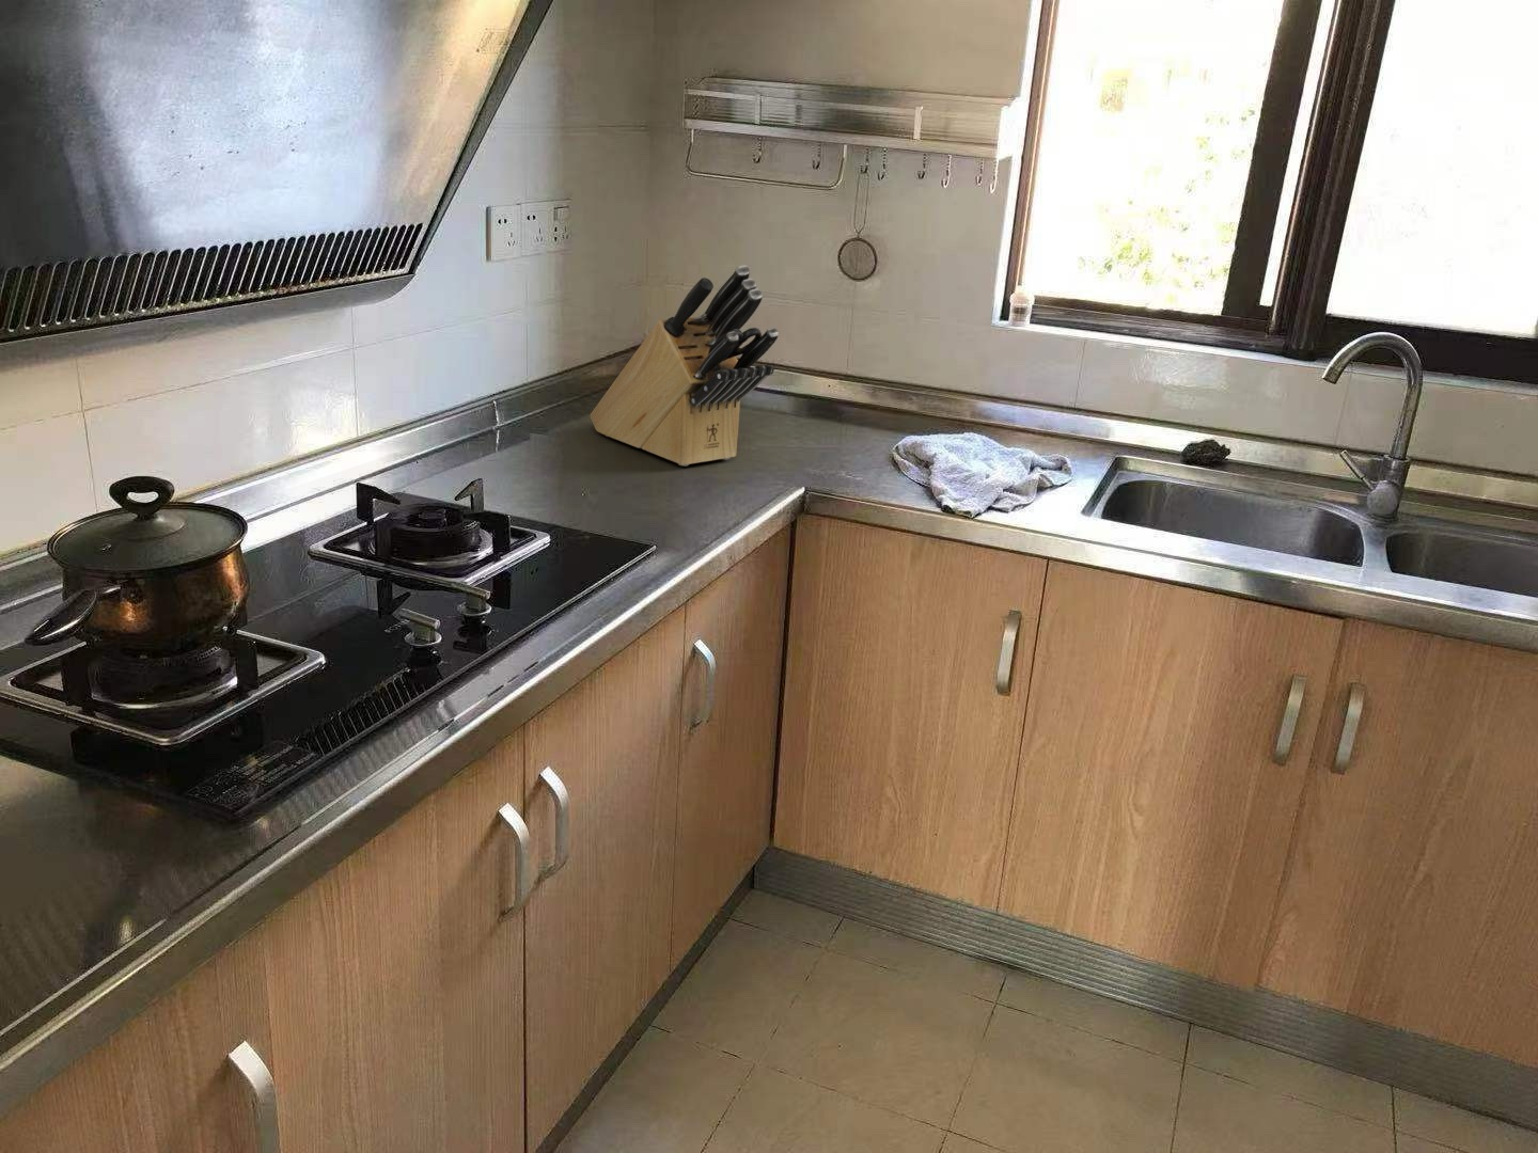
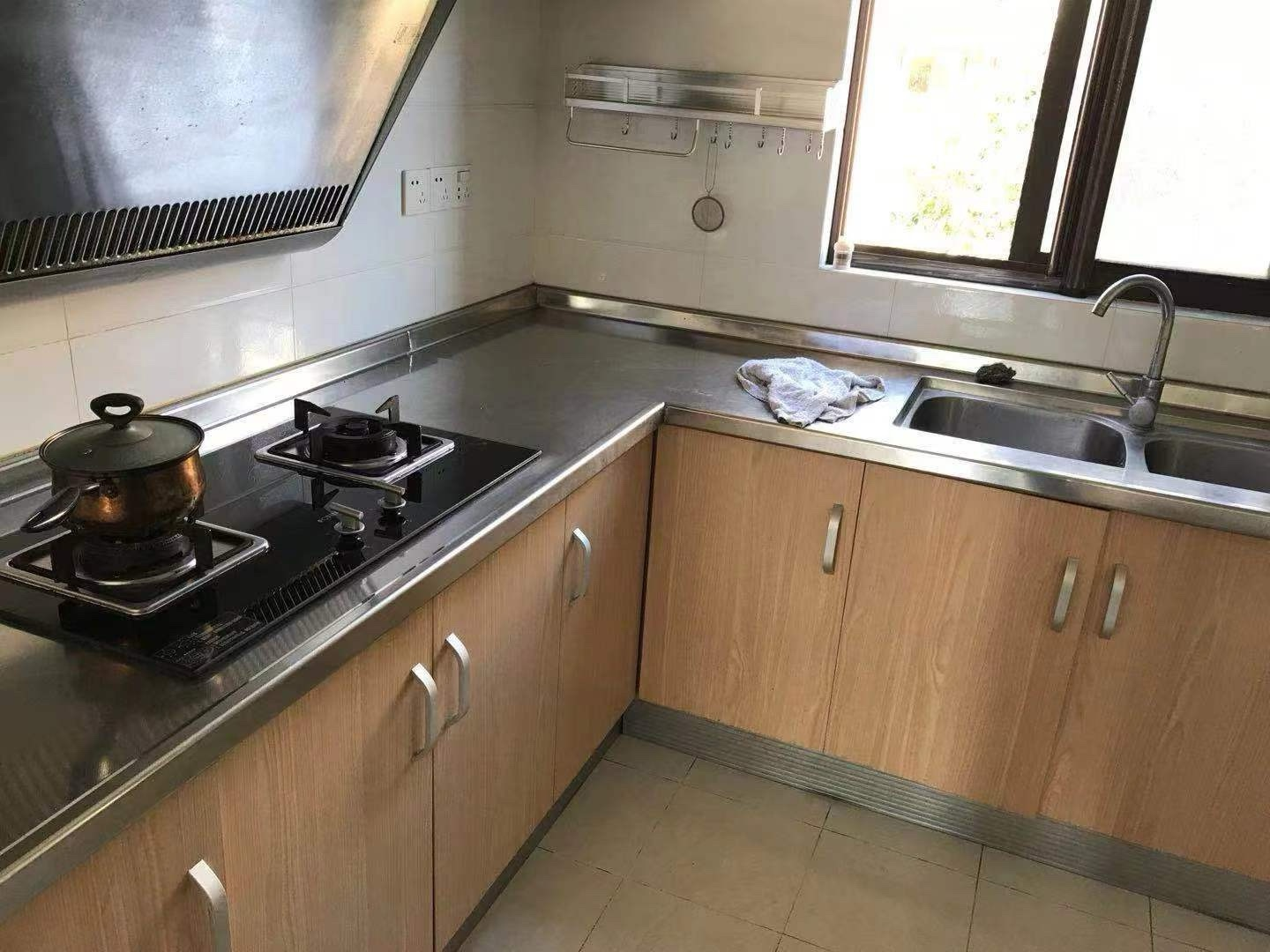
- knife block [590,264,780,466]
